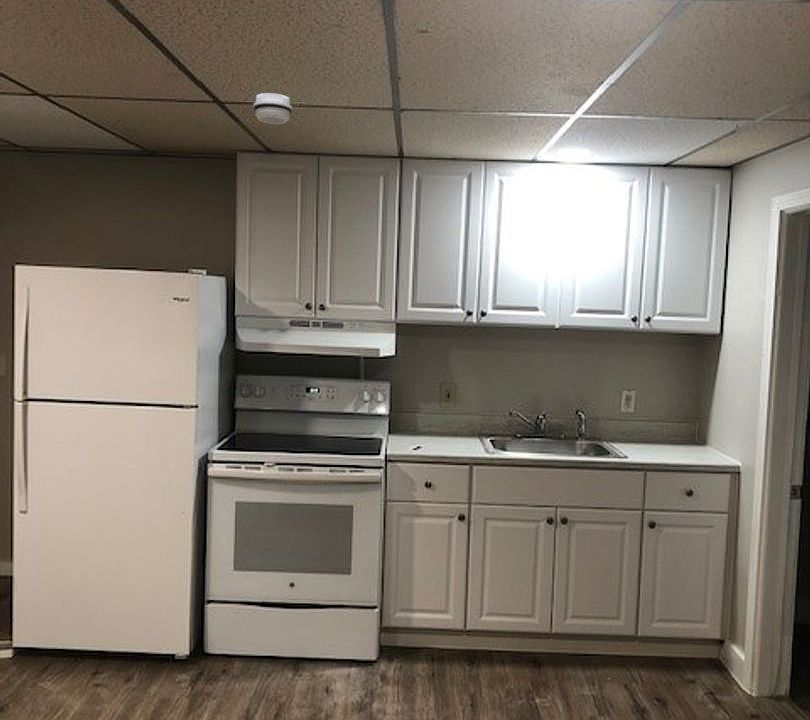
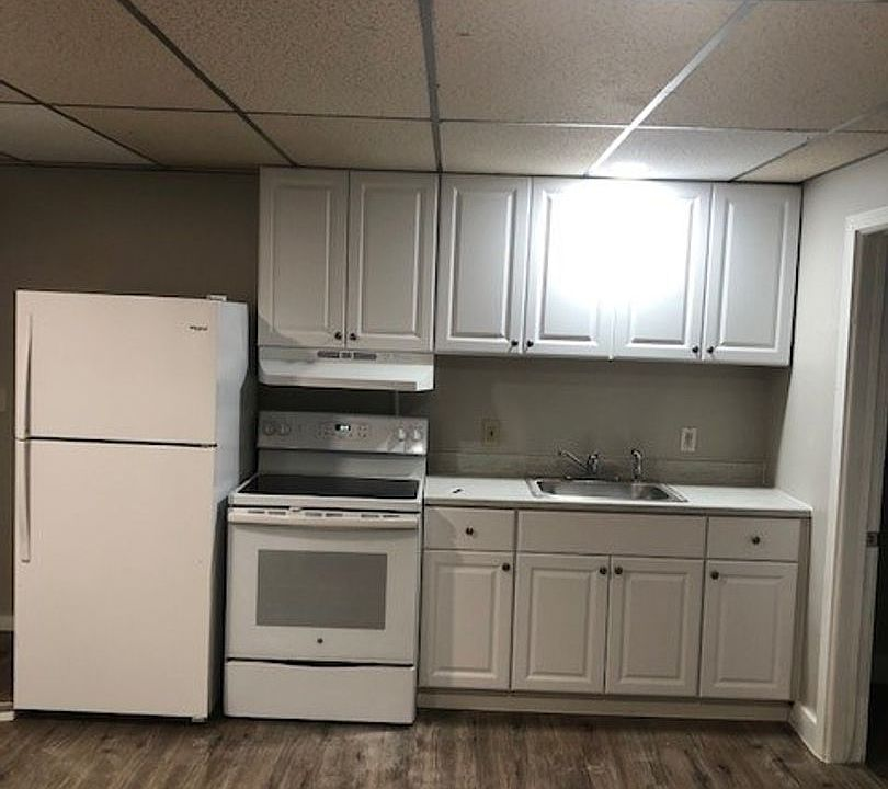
- smoke detector [252,92,293,125]
